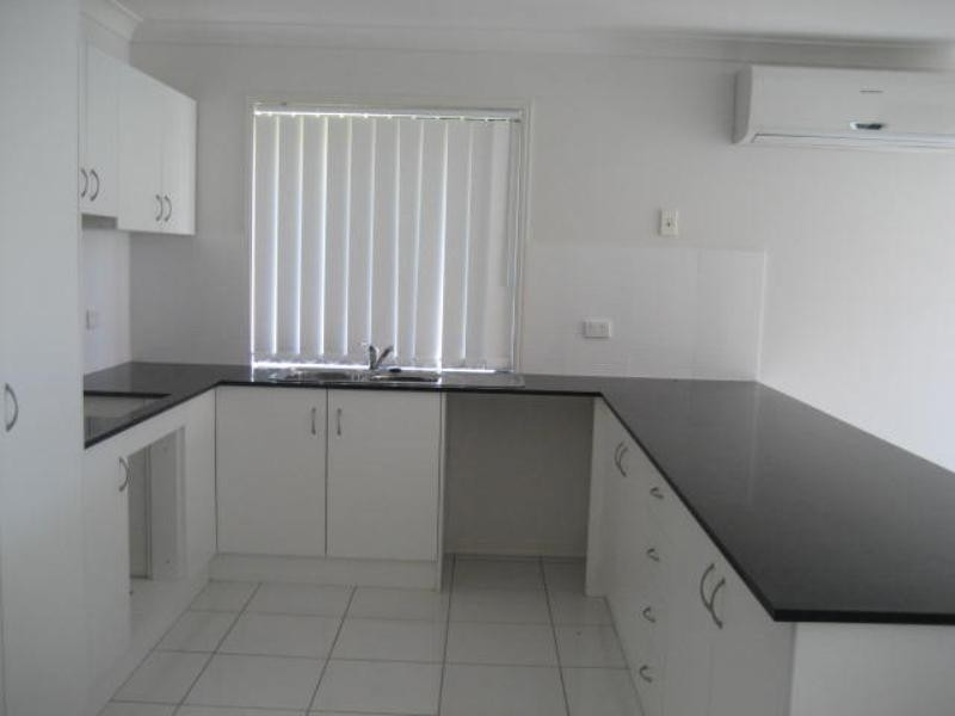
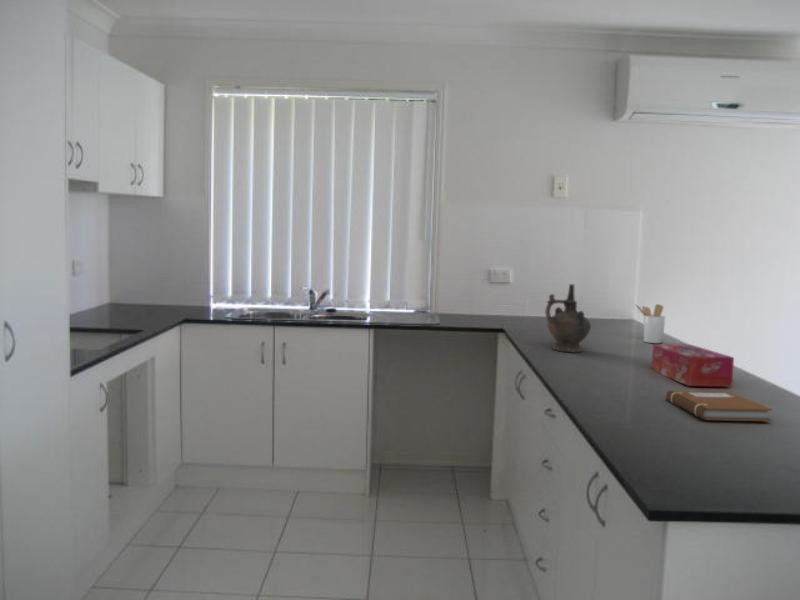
+ utensil holder [634,303,667,344]
+ notebook [665,389,774,422]
+ tissue box [651,343,735,388]
+ ceremonial vessel [544,283,592,354]
